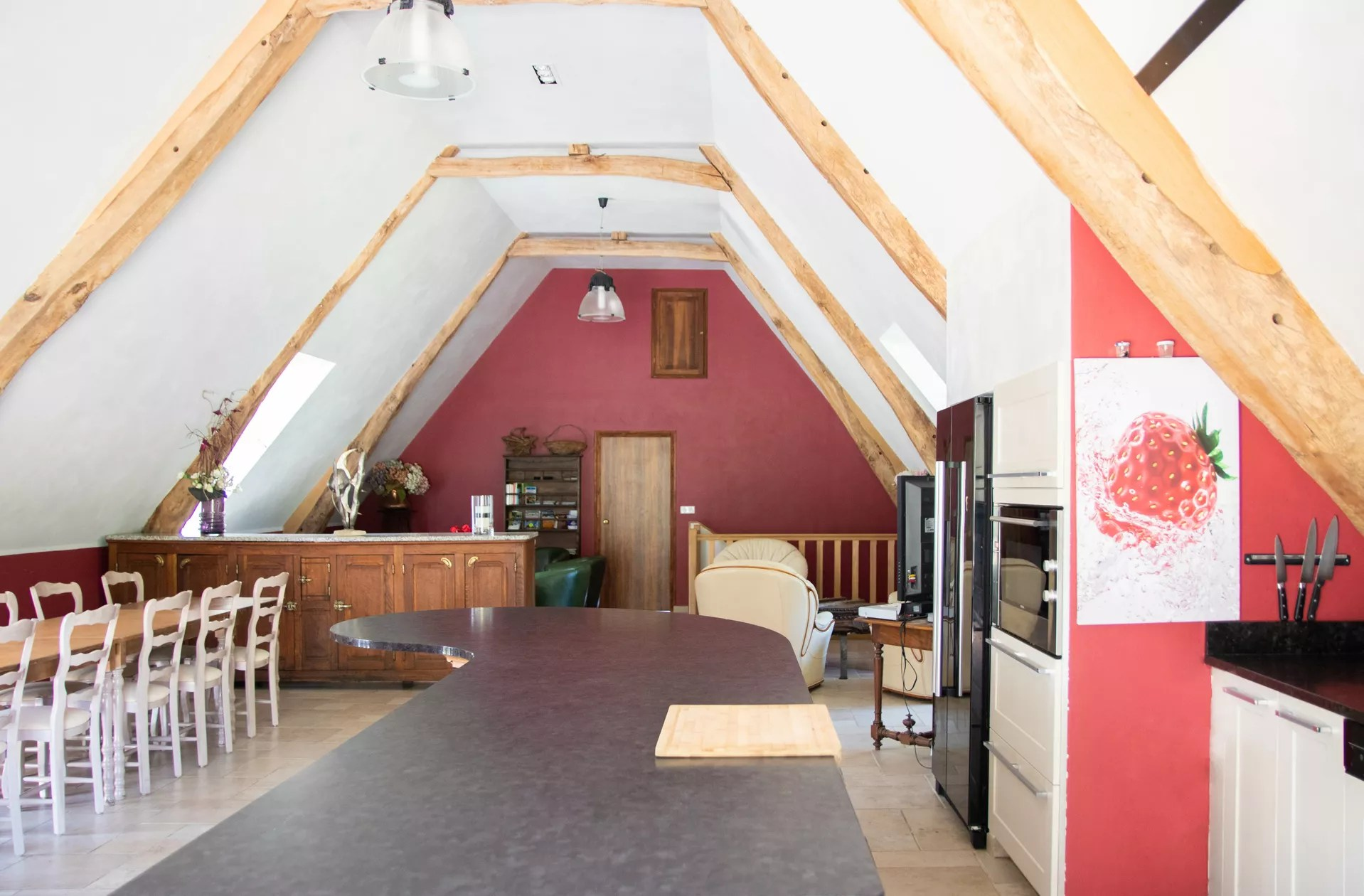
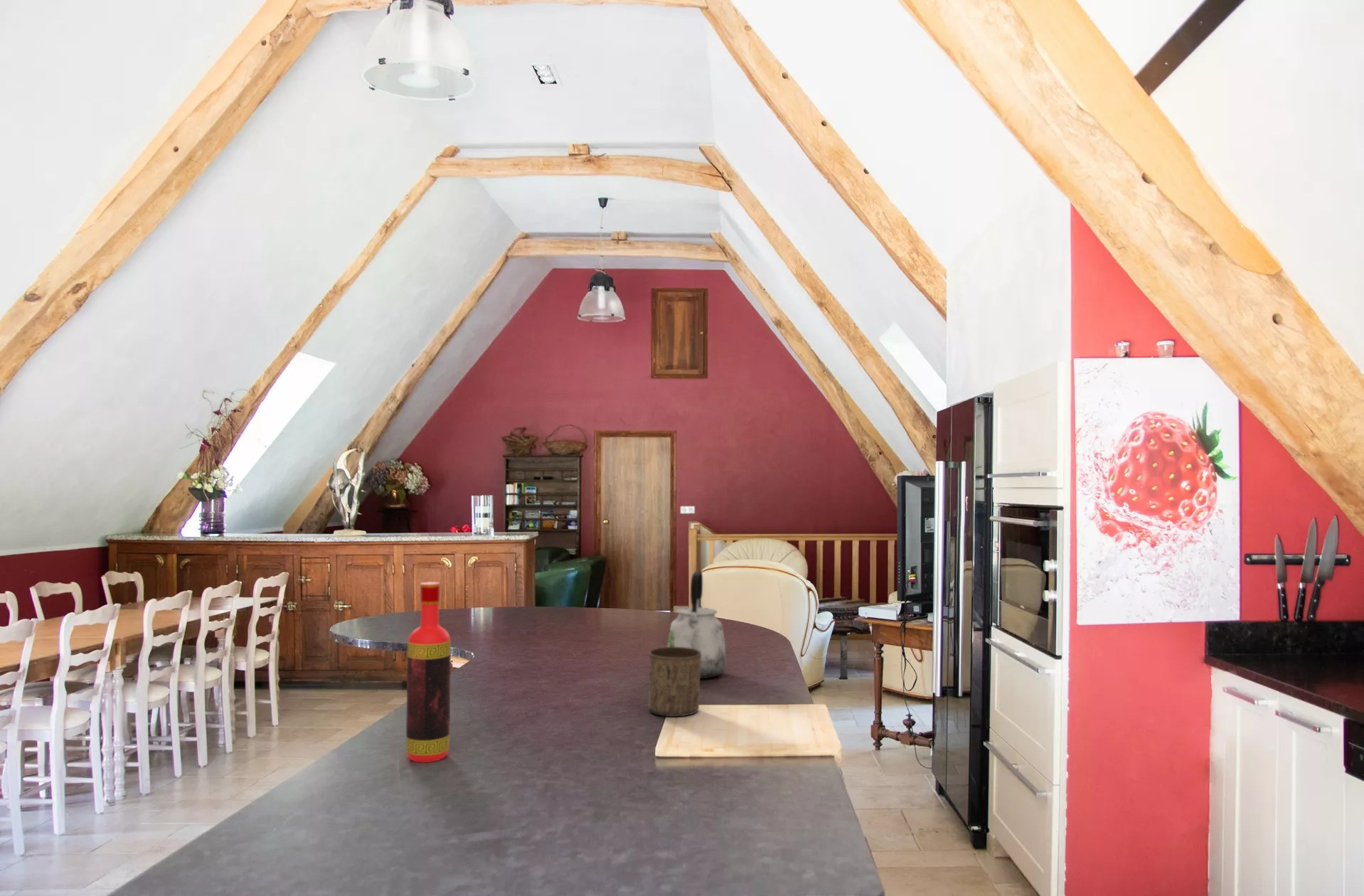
+ bottle [405,581,452,763]
+ cup [648,646,701,718]
+ kettle [667,570,728,679]
